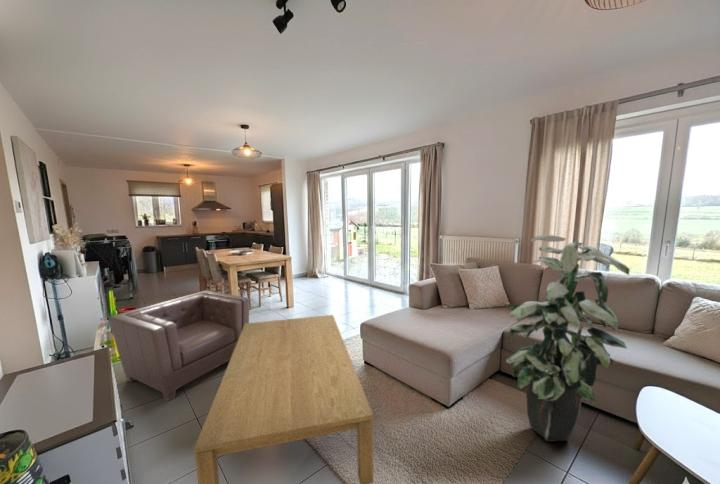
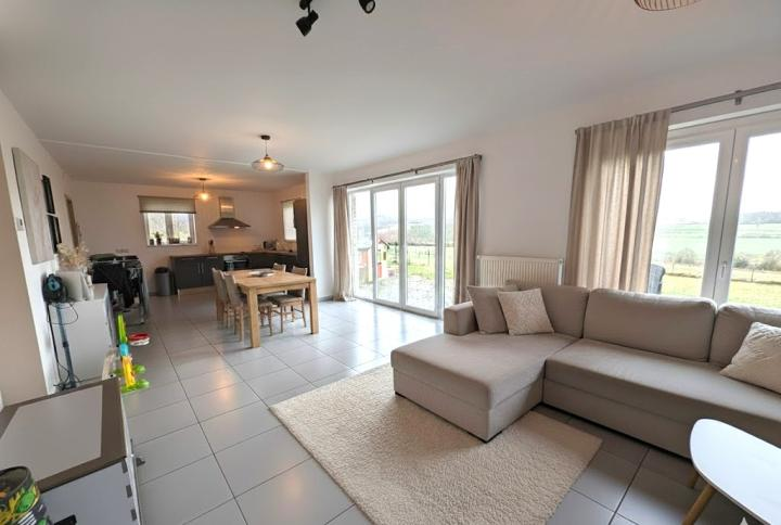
- armchair [107,289,250,402]
- coffee table [193,314,374,484]
- indoor plant [501,234,631,443]
